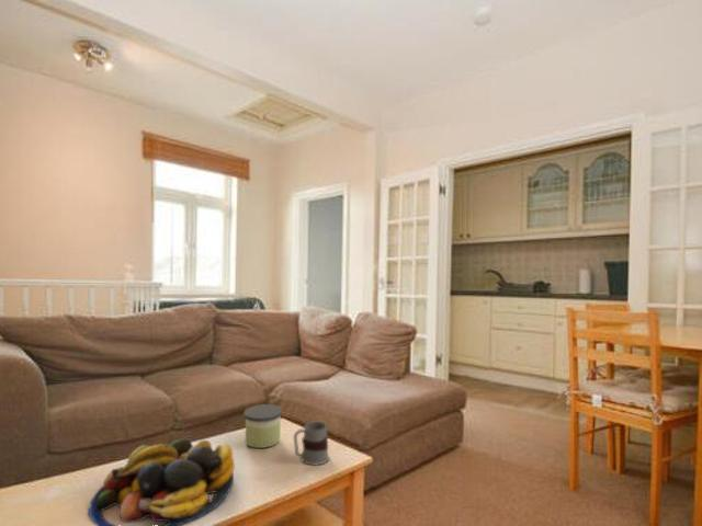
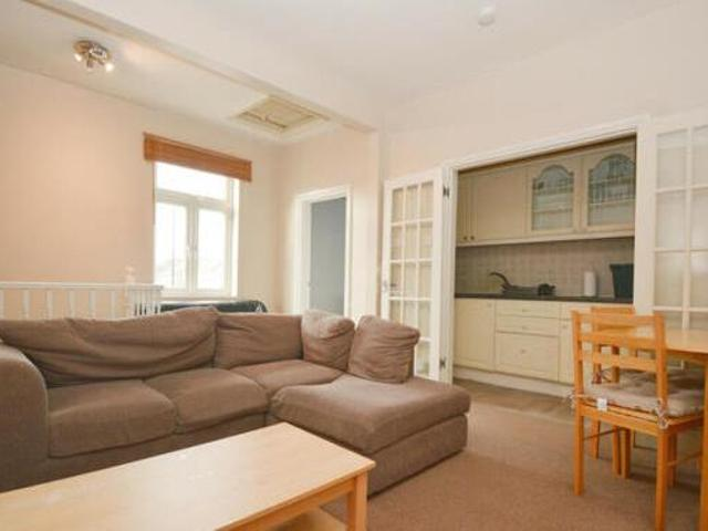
- mug [293,421,330,467]
- candle [242,403,283,449]
- fruit bowl [88,438,236,526]
